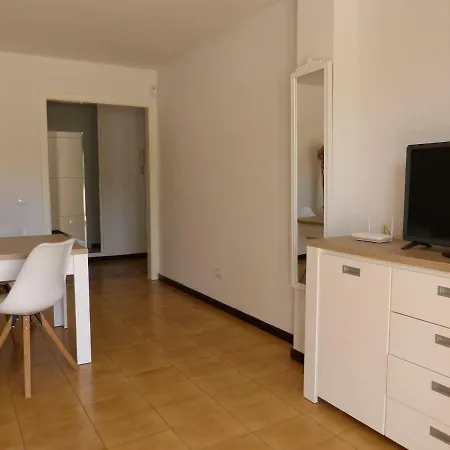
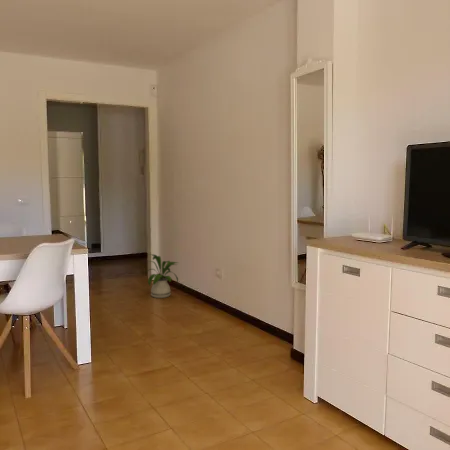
+ house plant [146,253,179,299]
